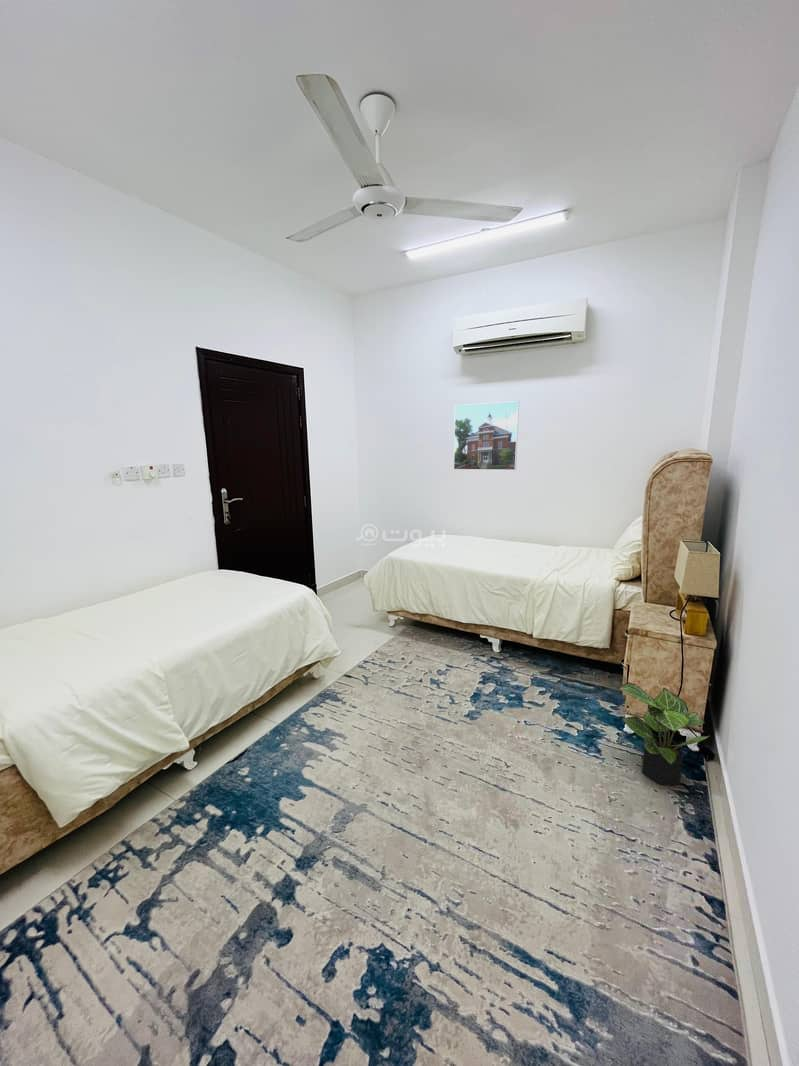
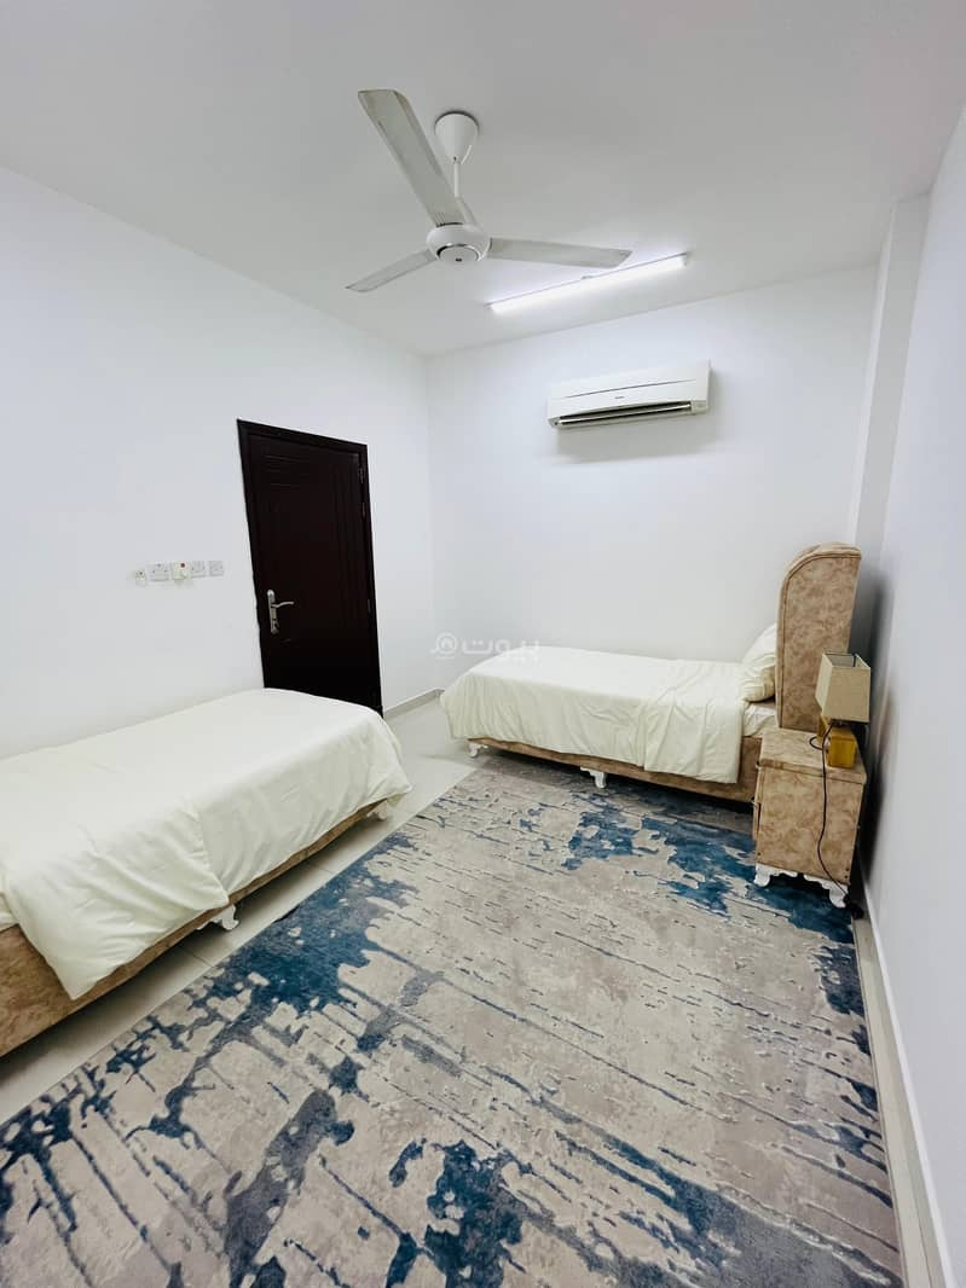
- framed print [453,400,520,471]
- potted plant [617,681,711,786]
